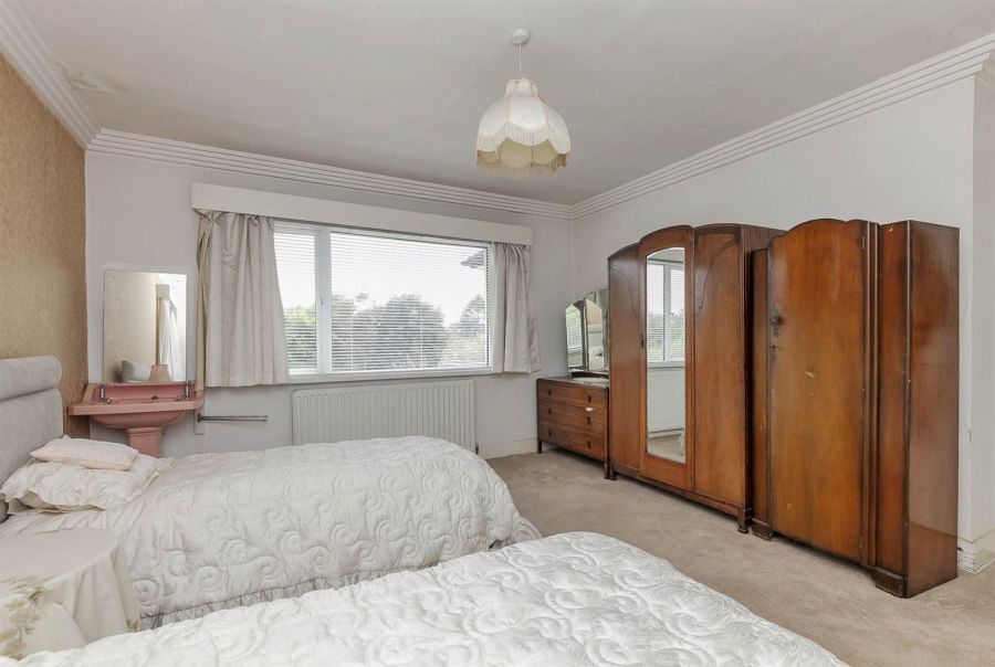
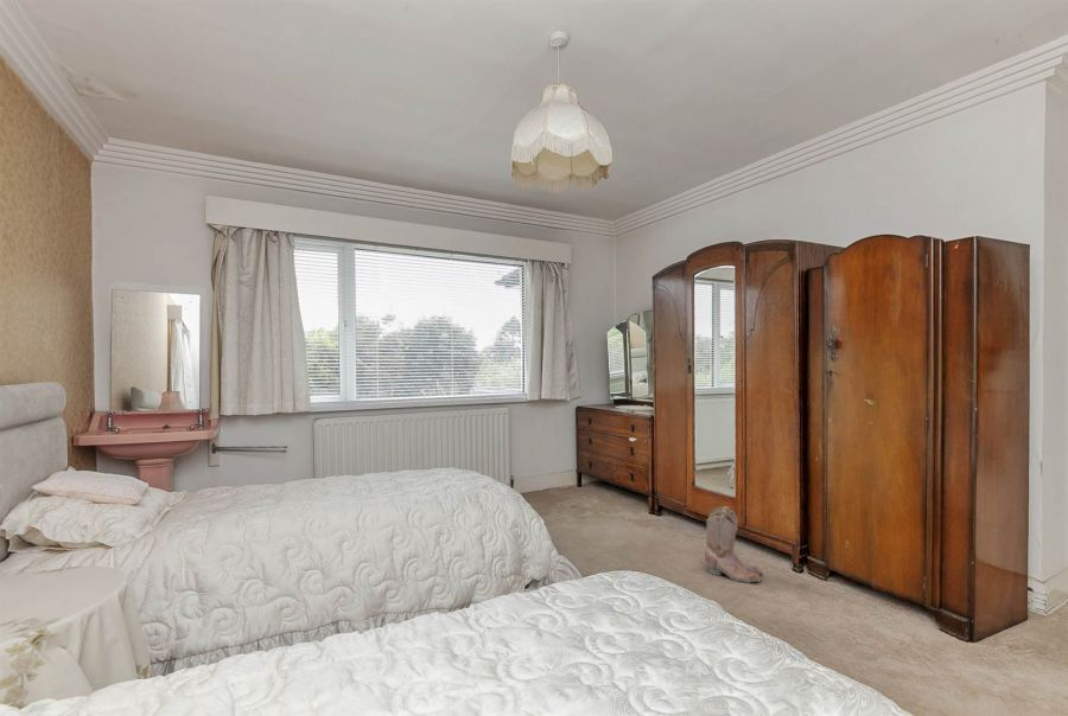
+ boots [704,505,763,583]
